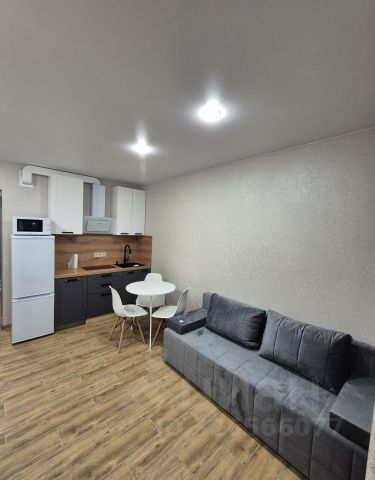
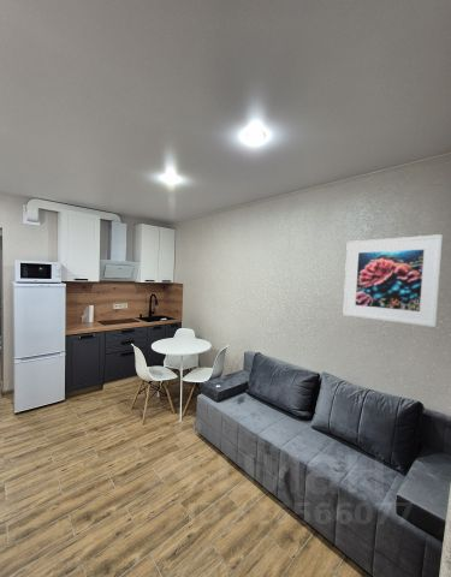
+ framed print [342,233,444,328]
